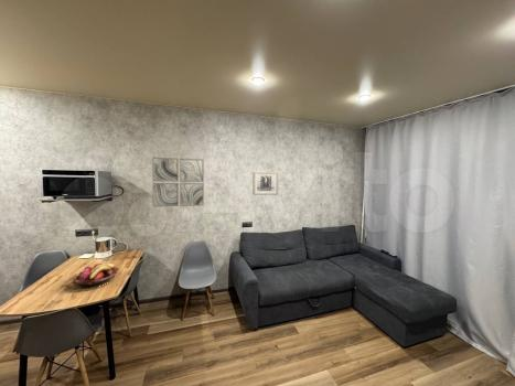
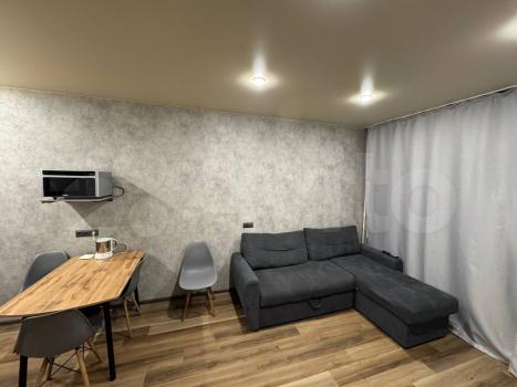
- fruit basket [72,262,121,287]
- wall art [251,171,279,196]
- wall art [151,156,205,207]
